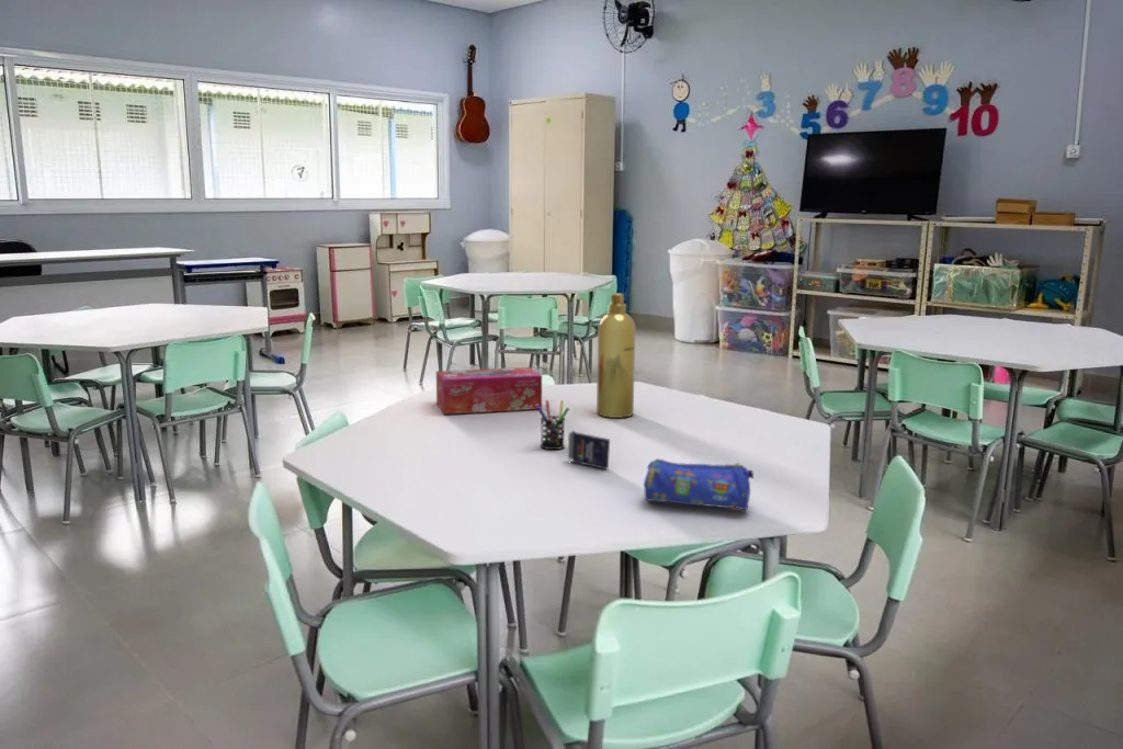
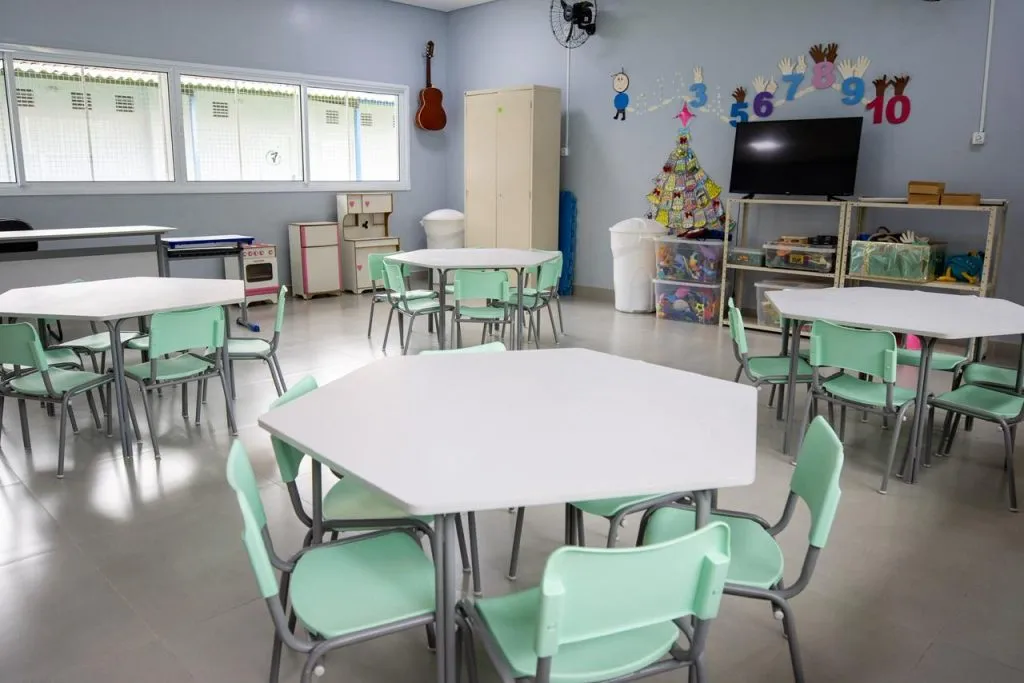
- tissue box [435,366,543,416]
- pen holder [535,399,570,451]
- crayon box [567,430,611,470]
- pencil case [643,458,755,511]
- spray bottle [595,292,636,419]
